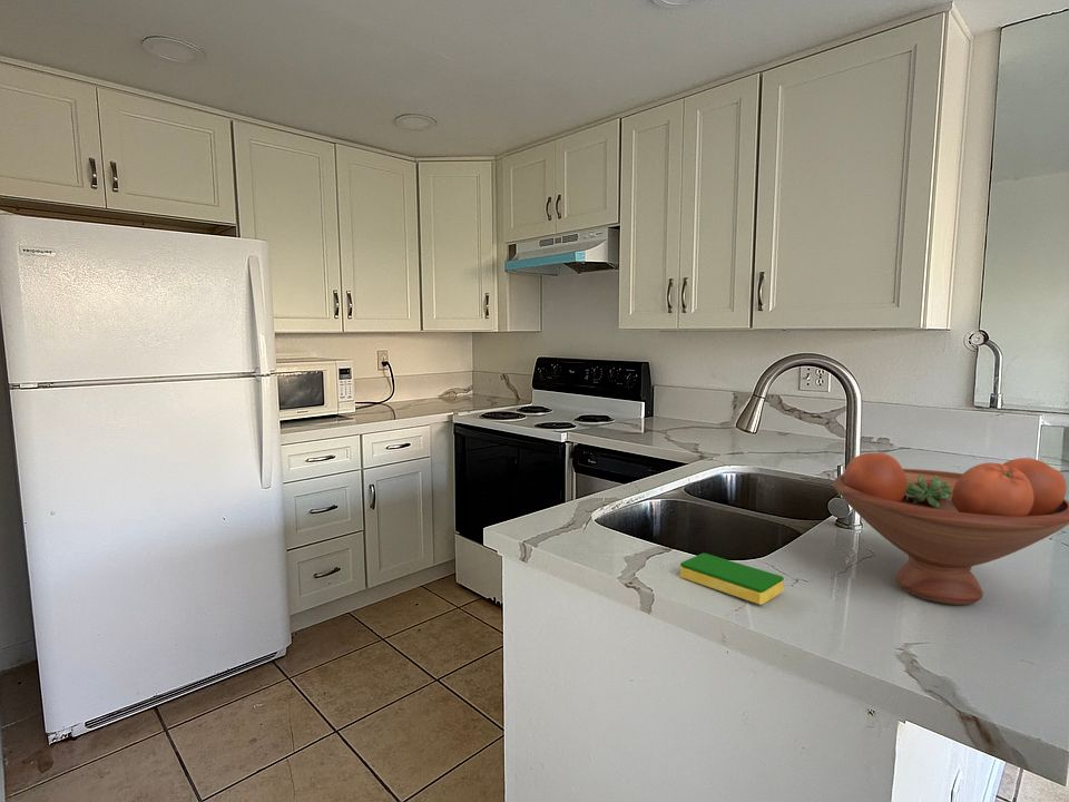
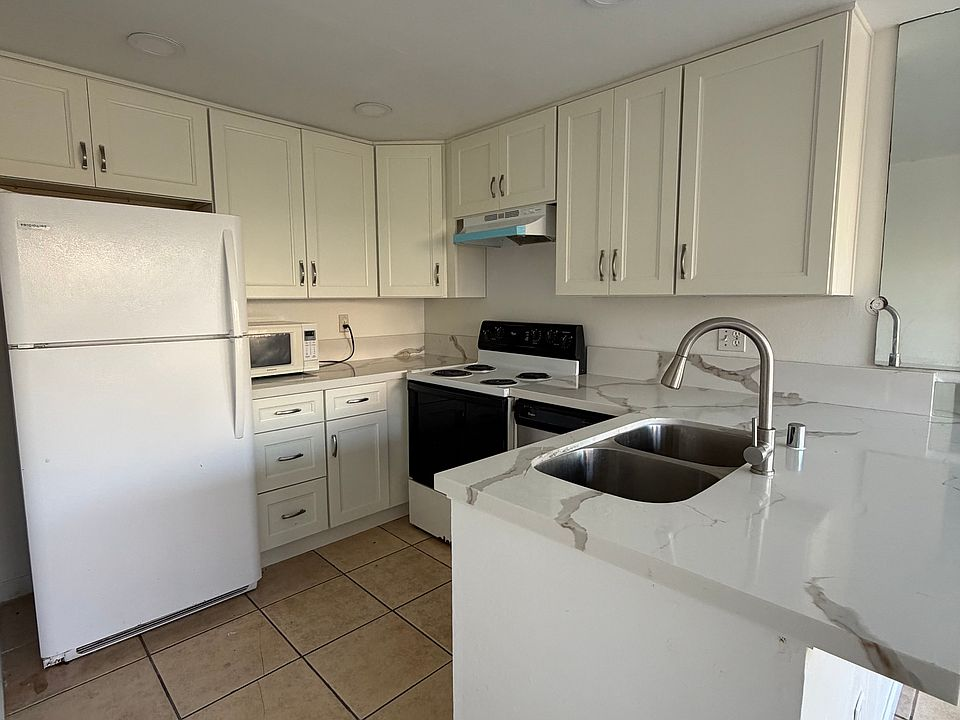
- fruit bowl [832,451,1069,606]
- dish sponge [679,552,785,606]
